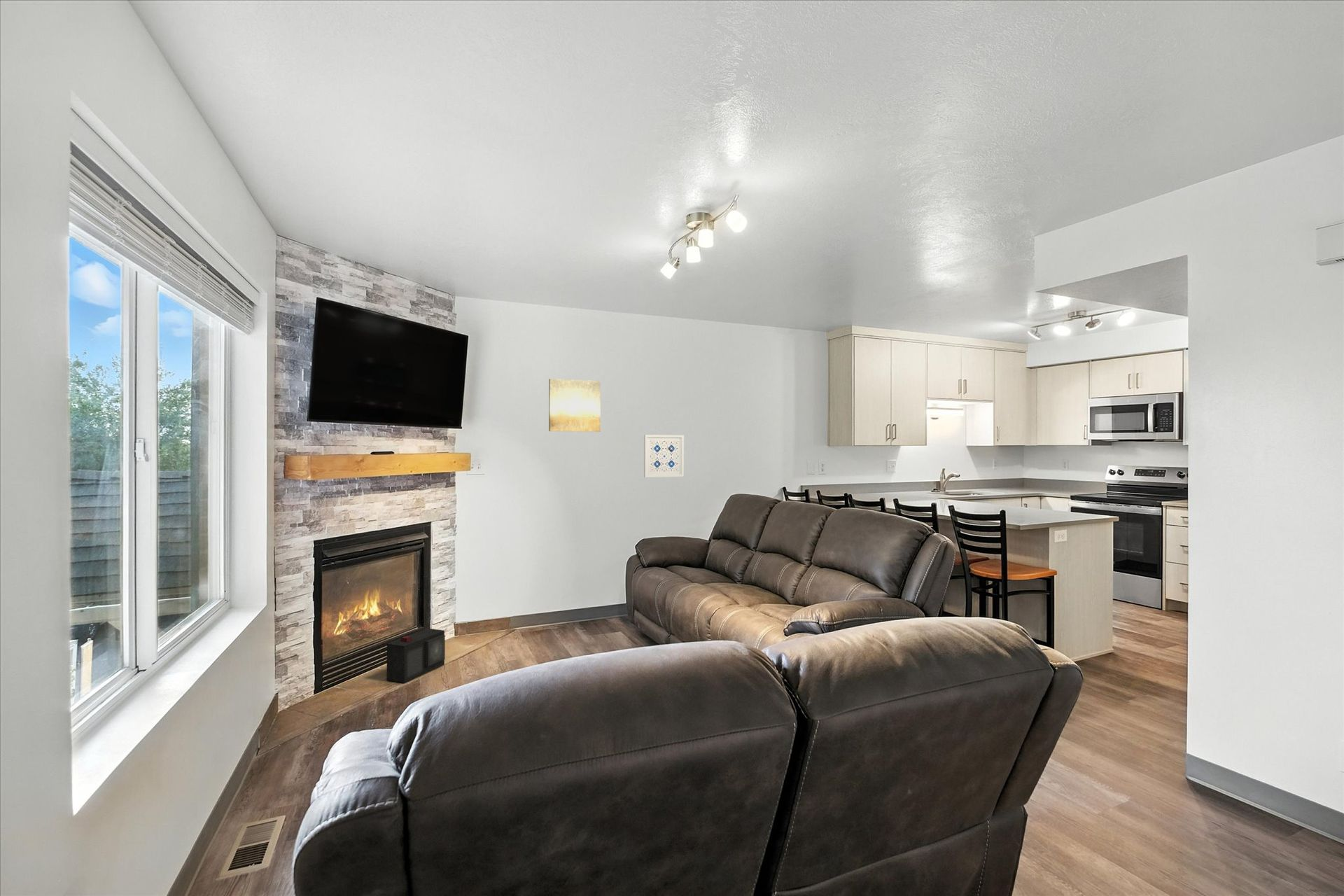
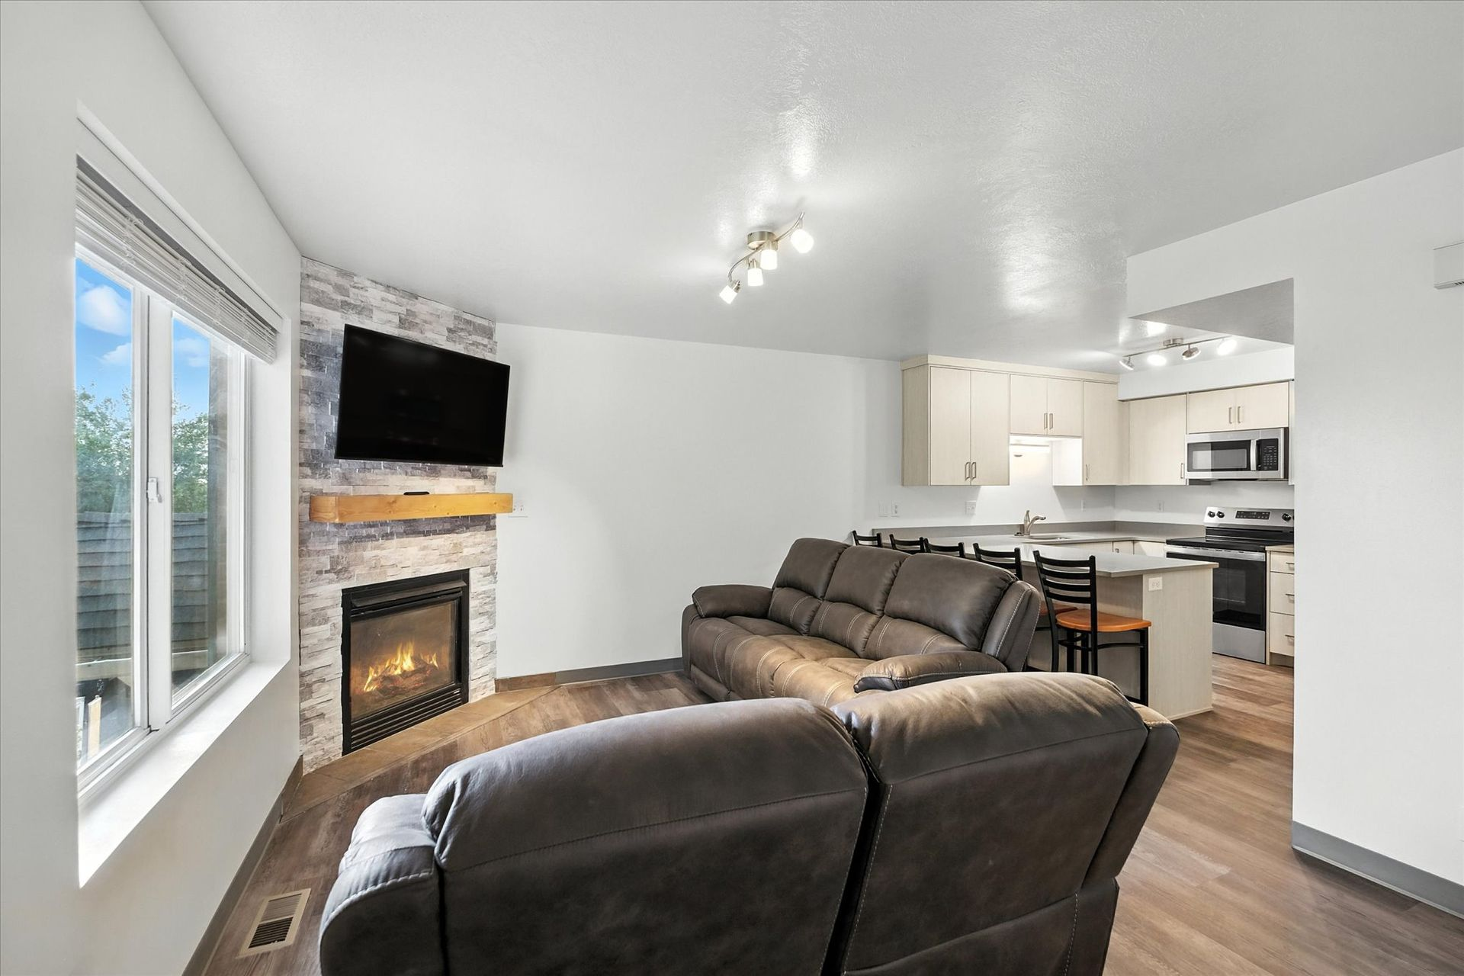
- wall art [643,434,685,478]
- wall art [548,378,601,433]
- speaker [386,628,446,684]
